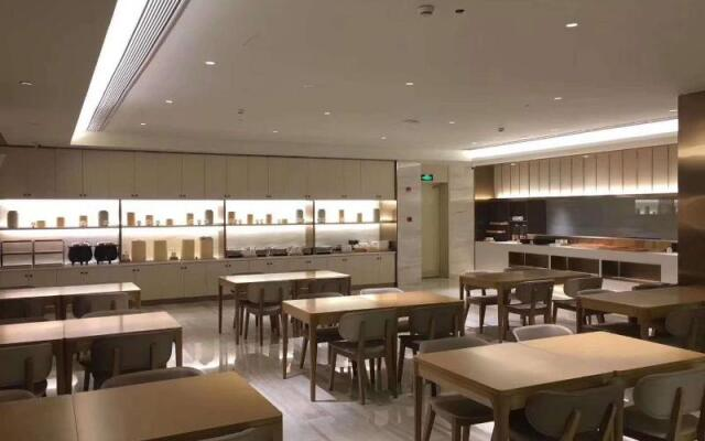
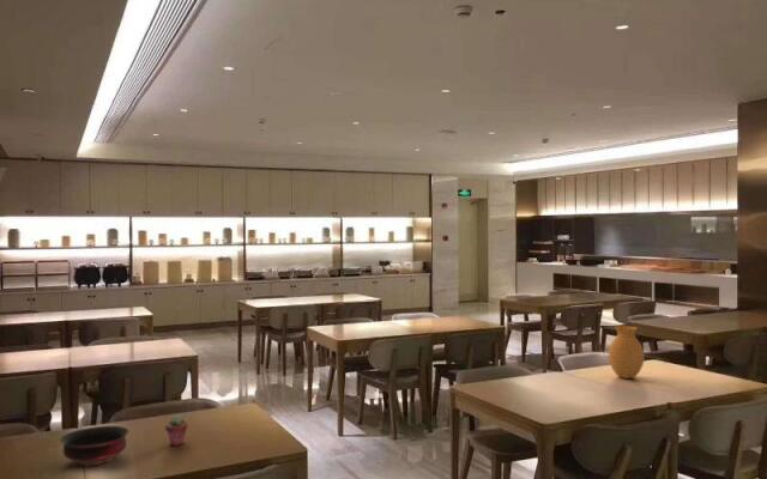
+ potted succulent [164,414,189,447]
+ vase [608,325,645,380]
+ bowl [59,425,129,466]
